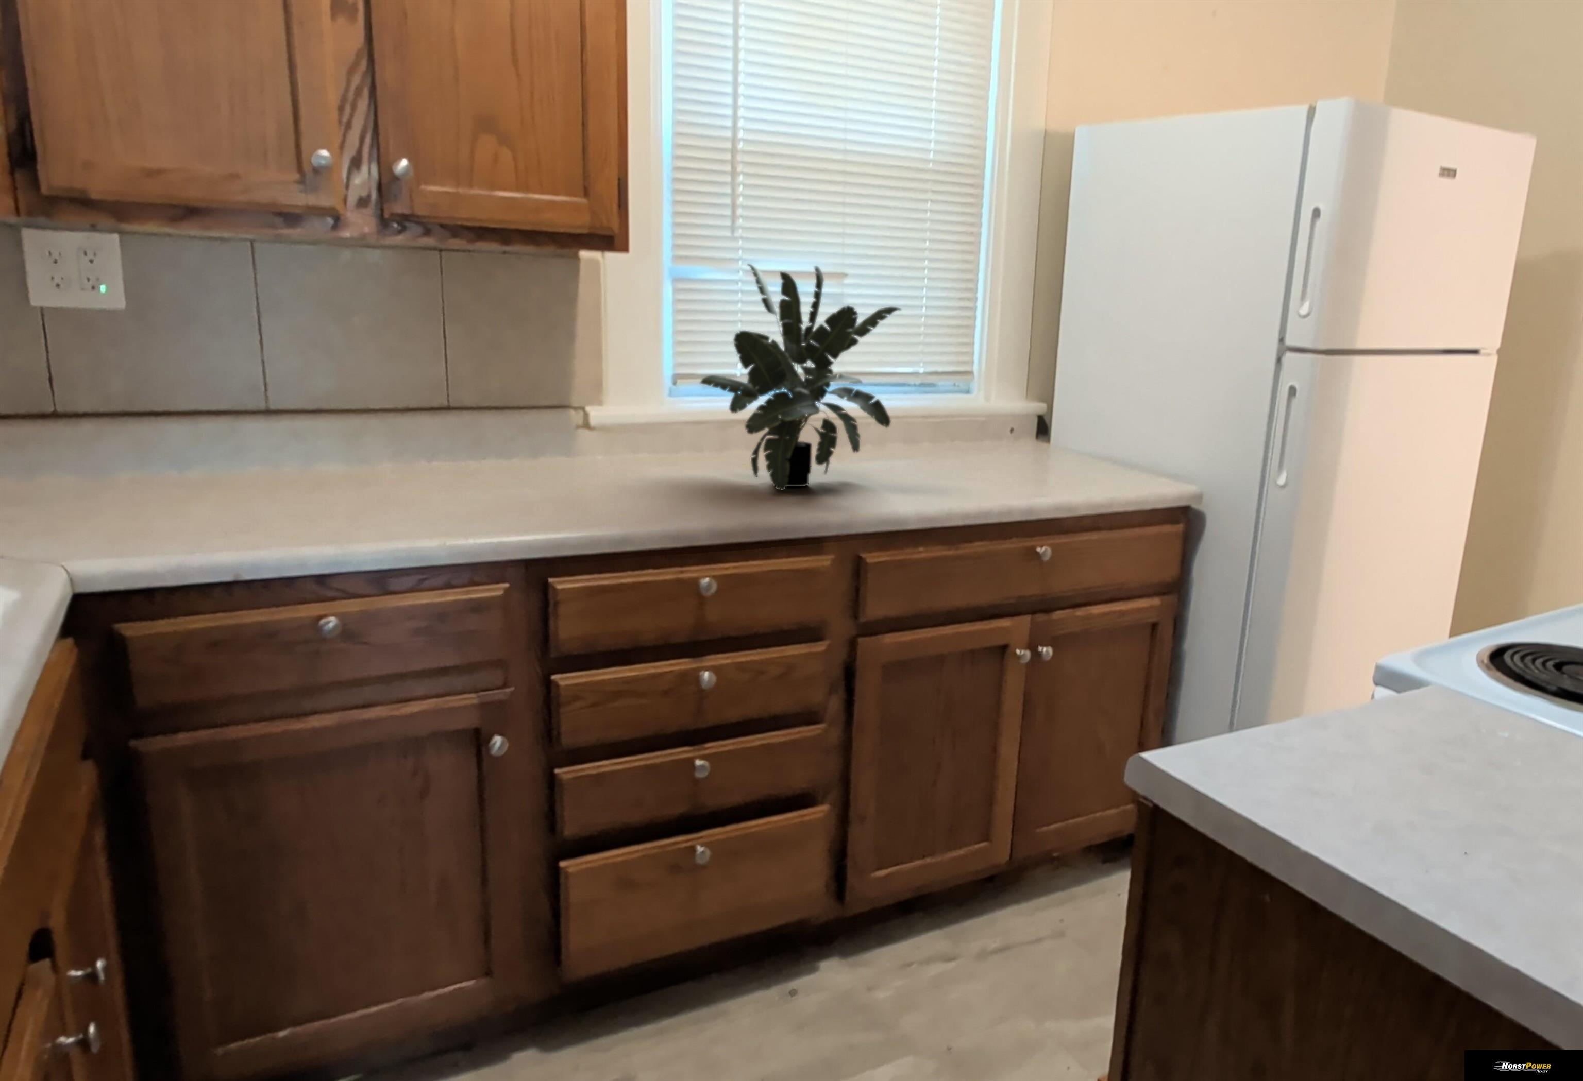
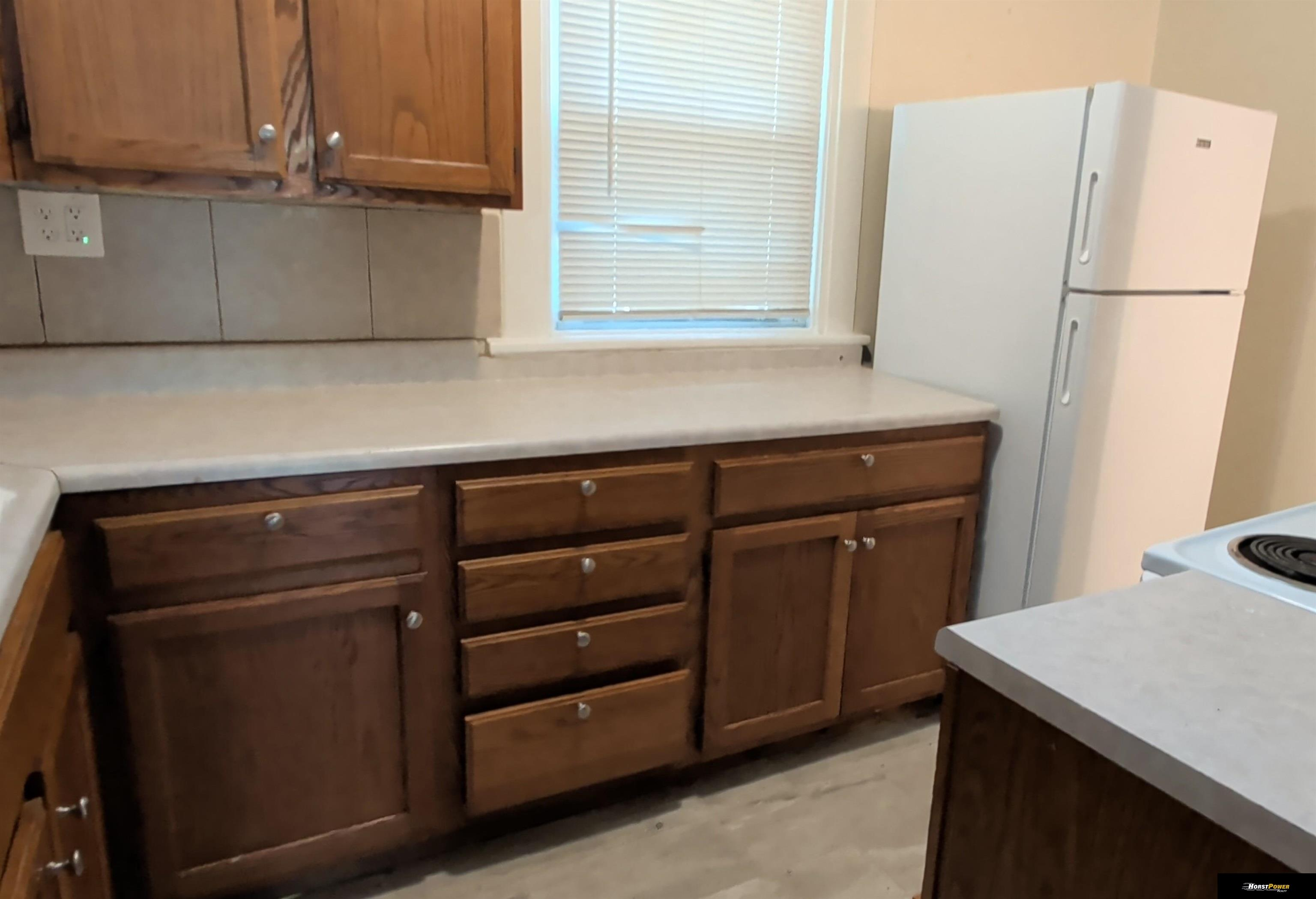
- potted plant [699,263,902,492]
